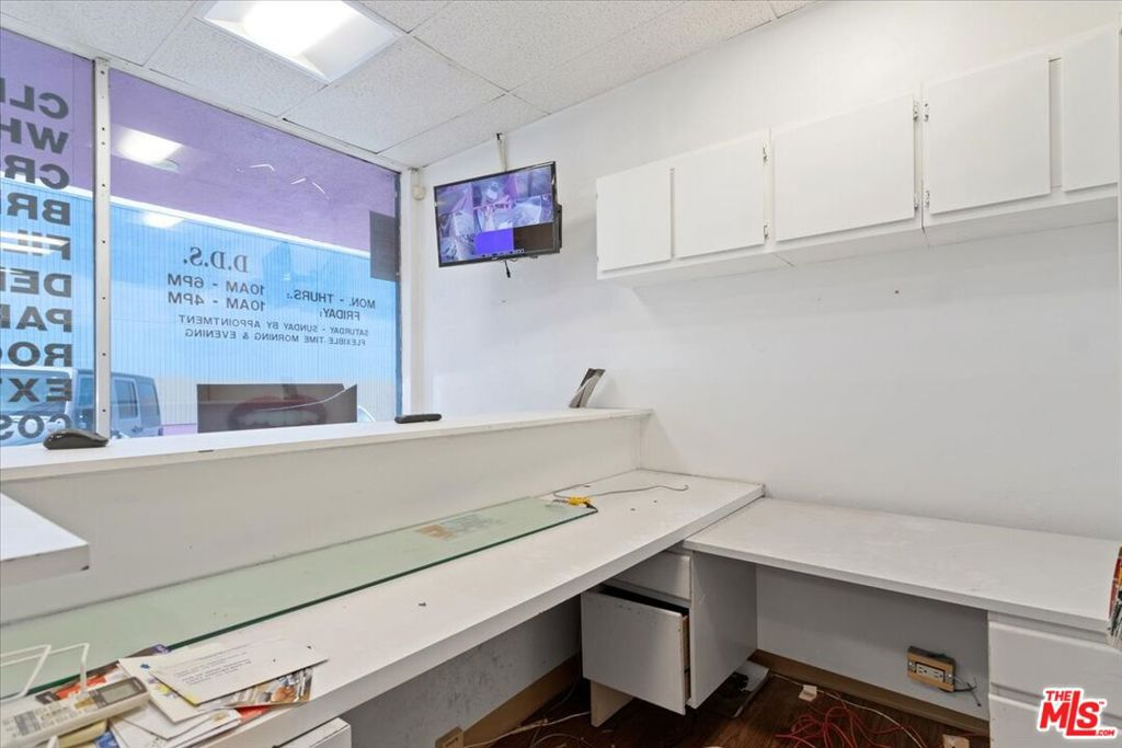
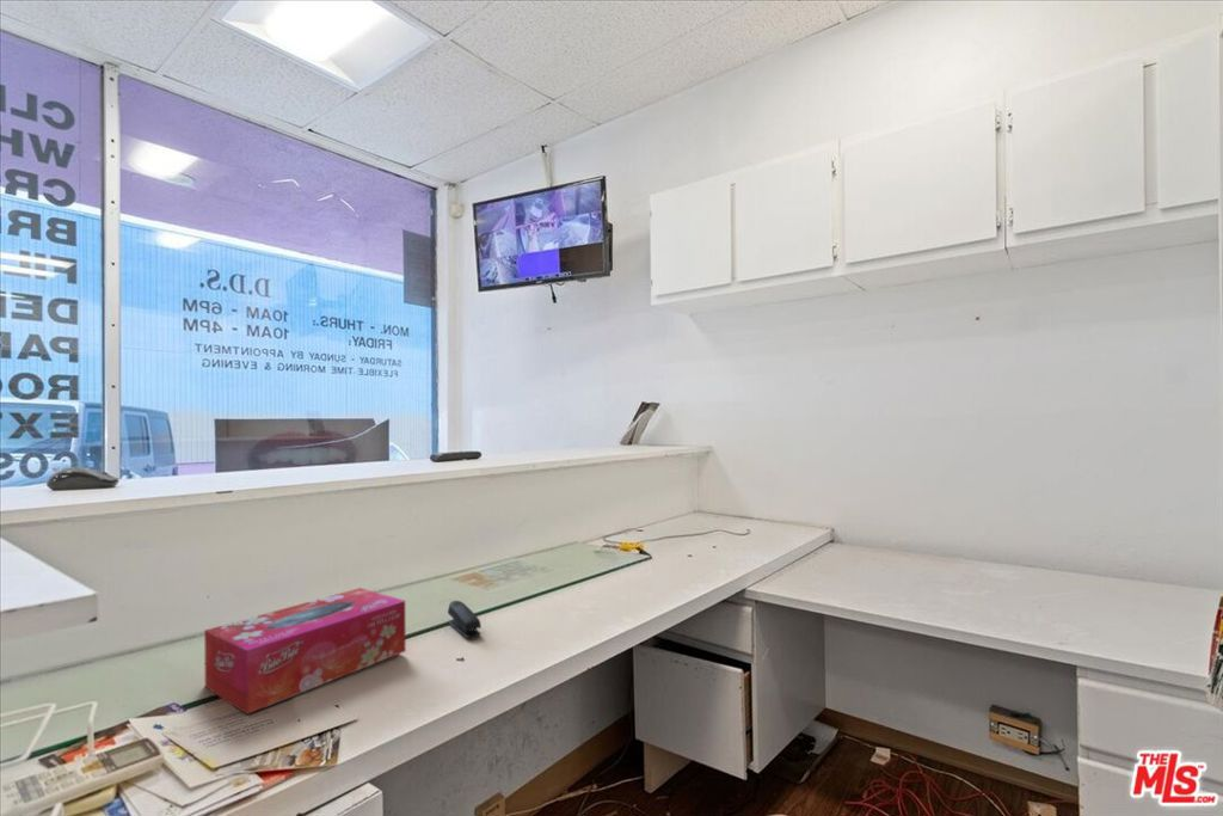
+ stapler [445,600,483,639]
+ tissue box [203,587,407,716]
